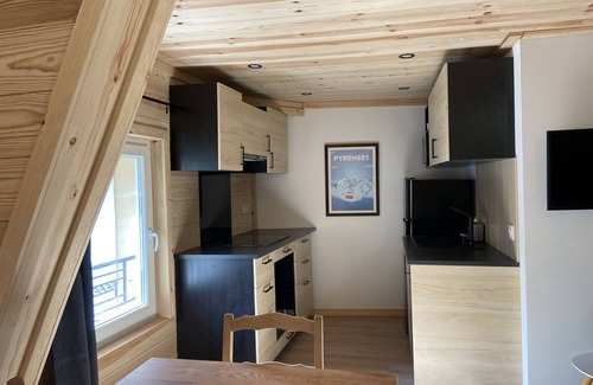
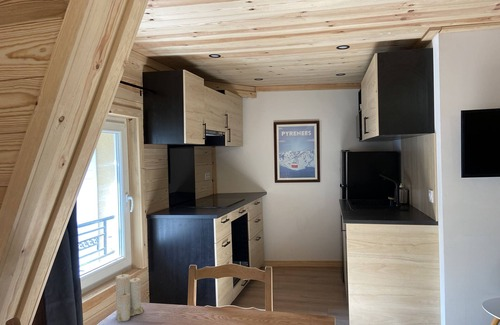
+ candle [115,270,145,323]
